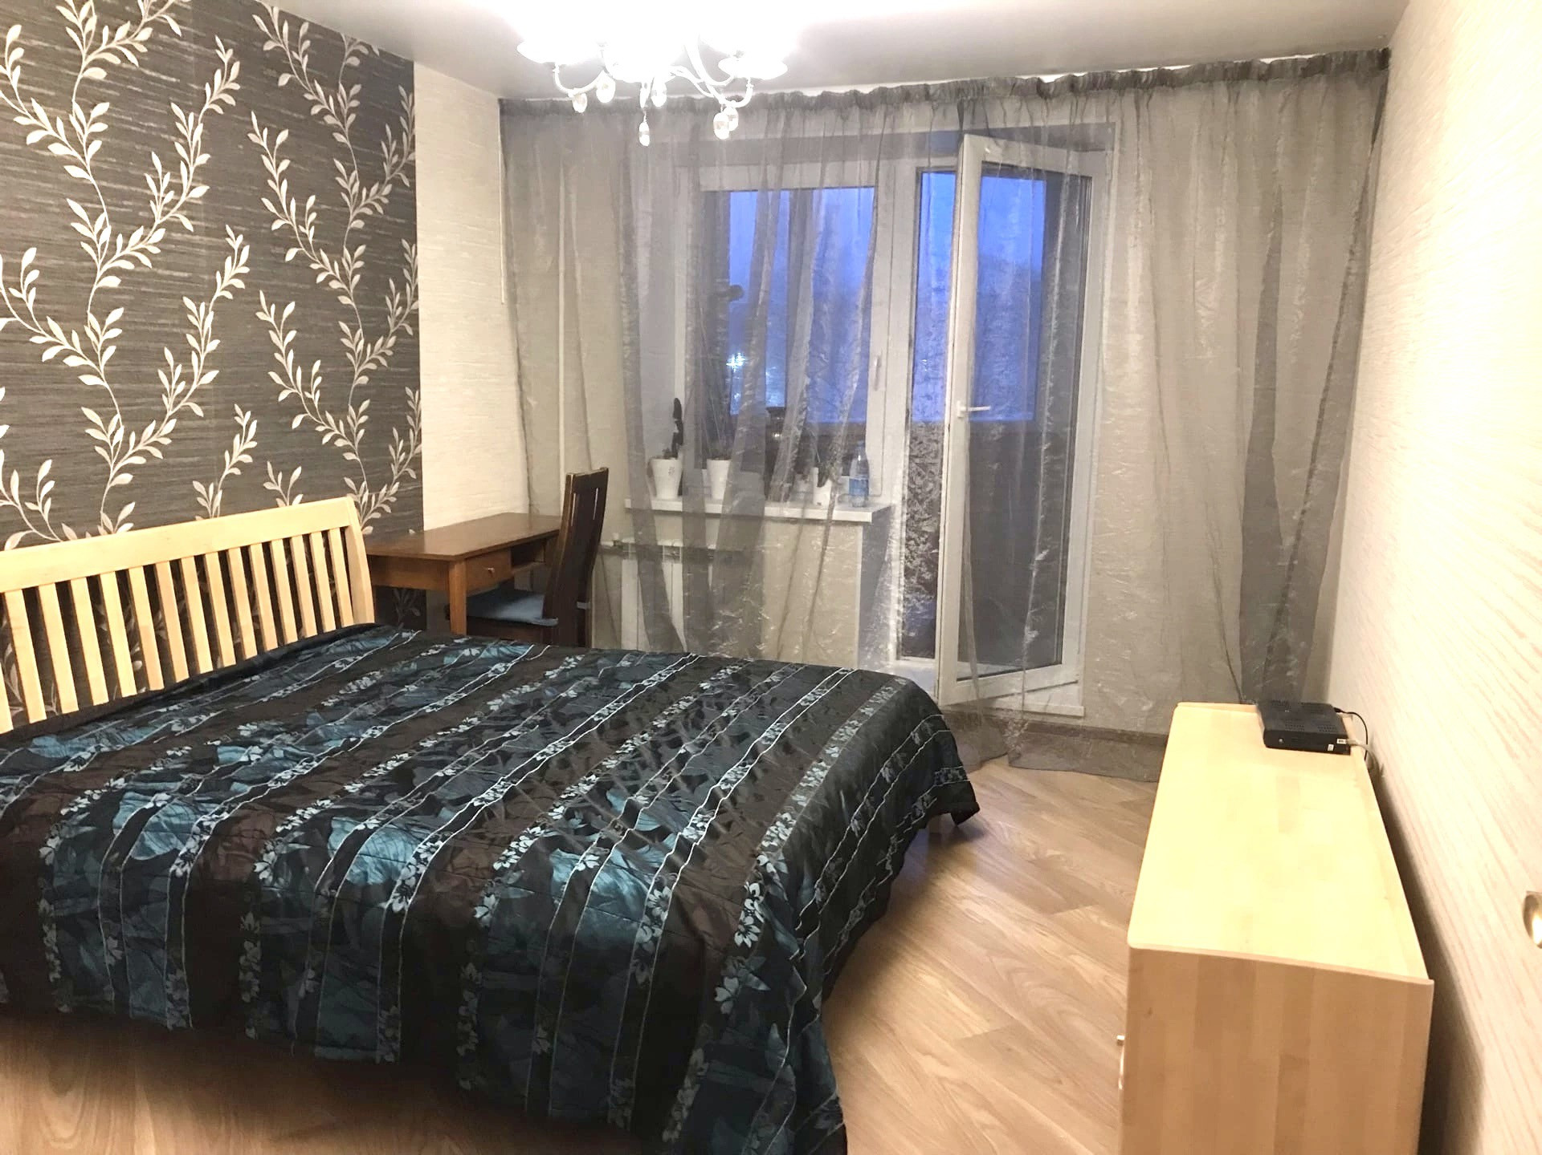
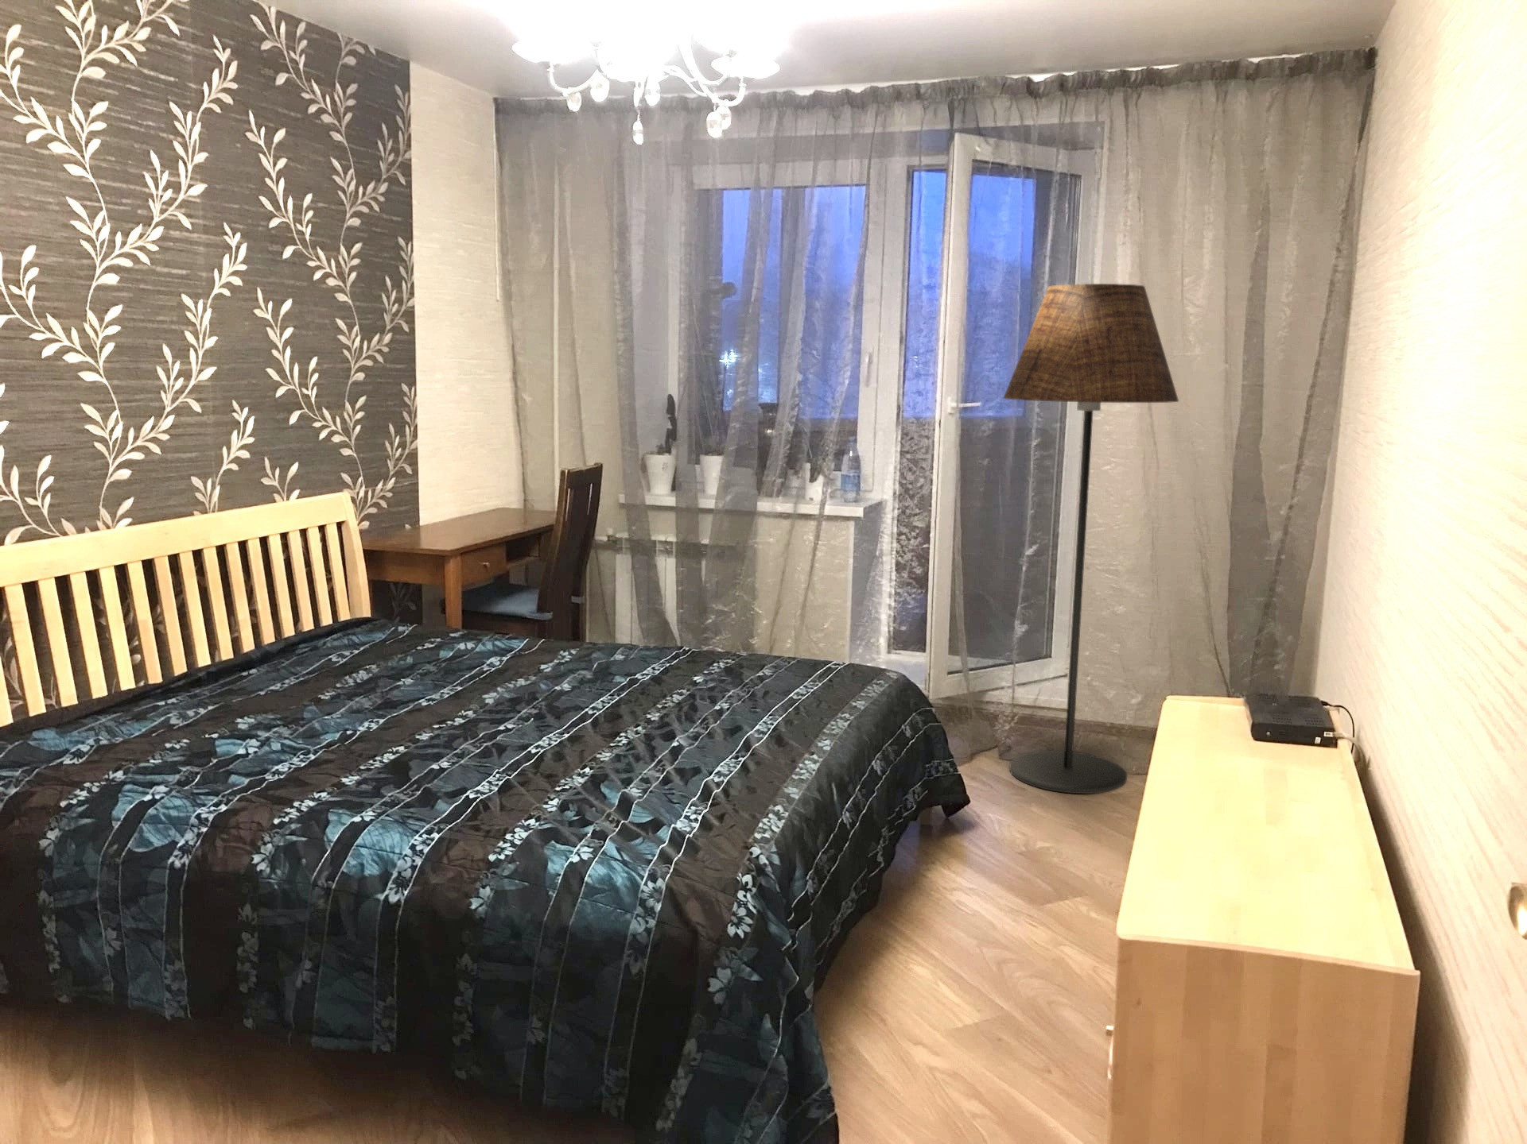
+ floor lamp [1002,282,1180,794]
